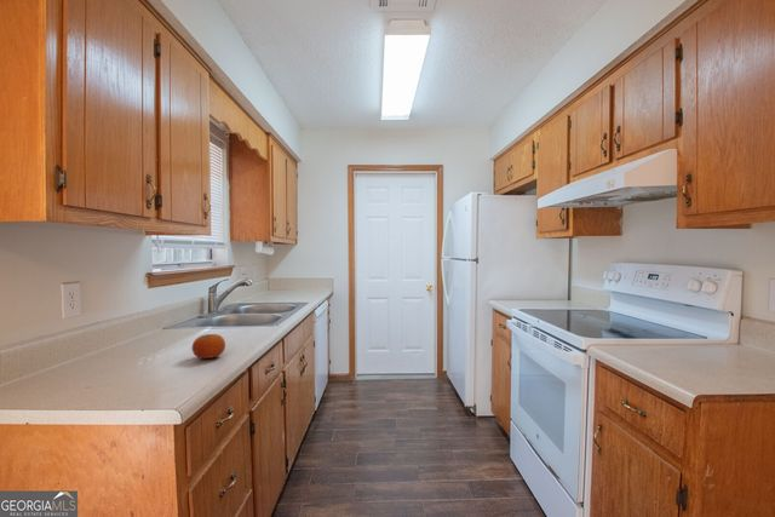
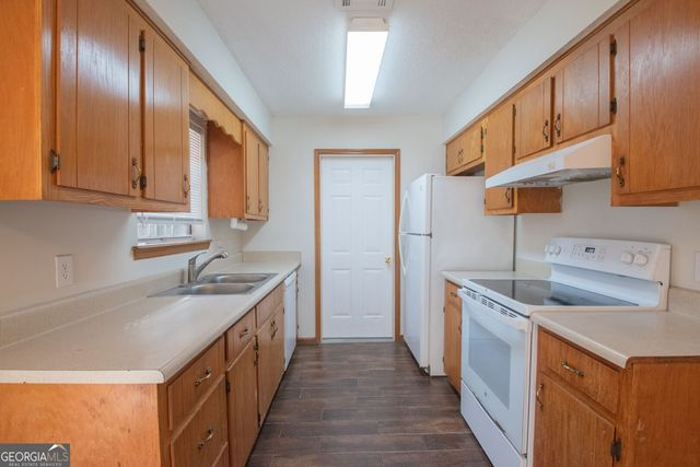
- fruit [191,333,226,360]
